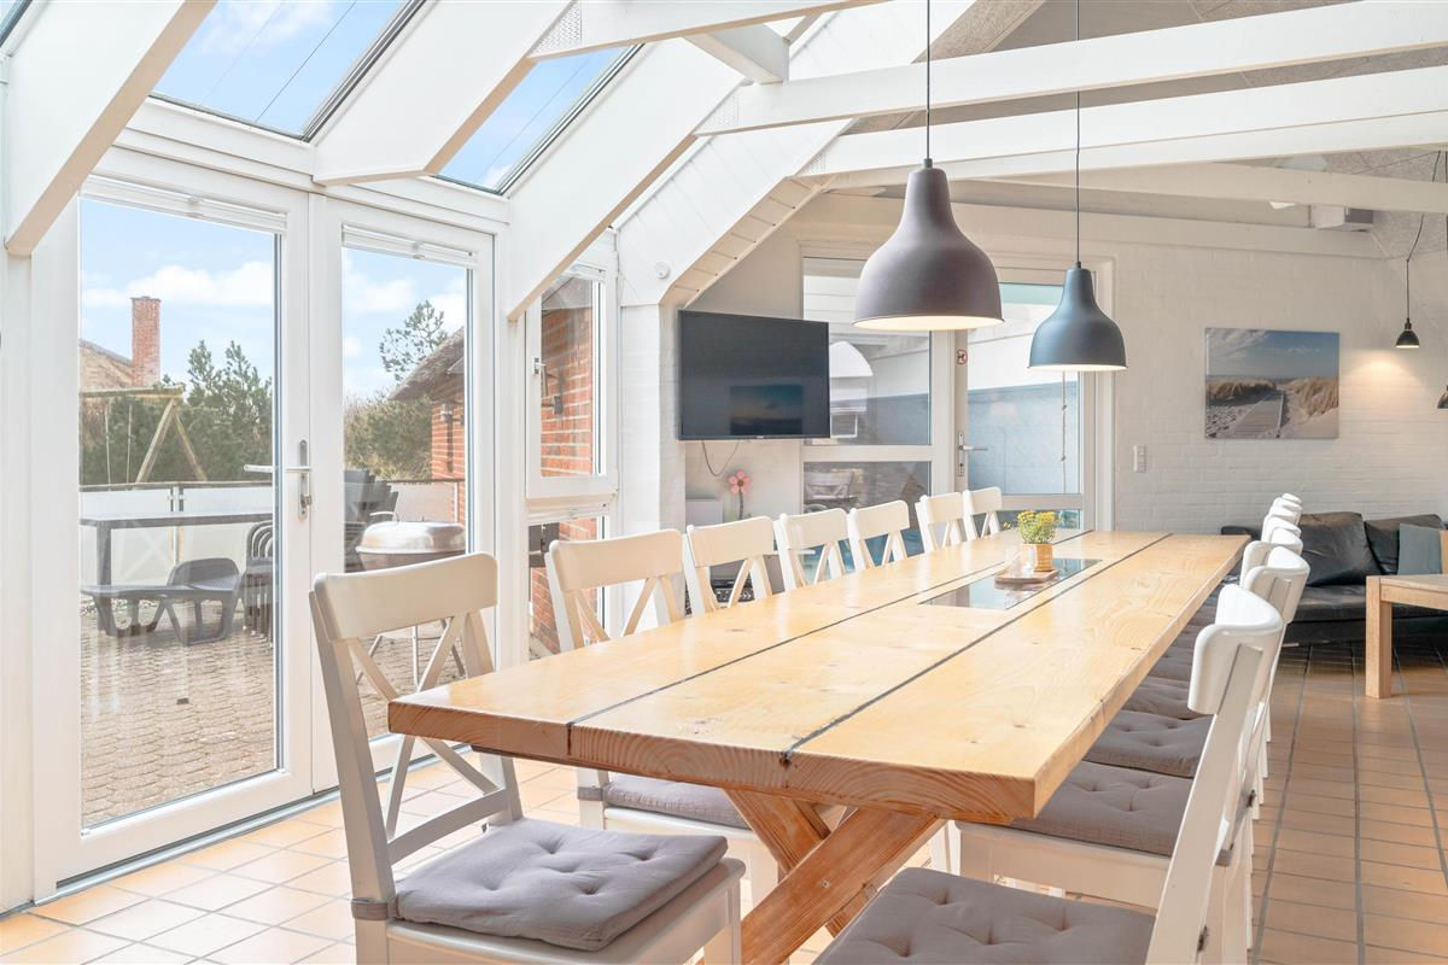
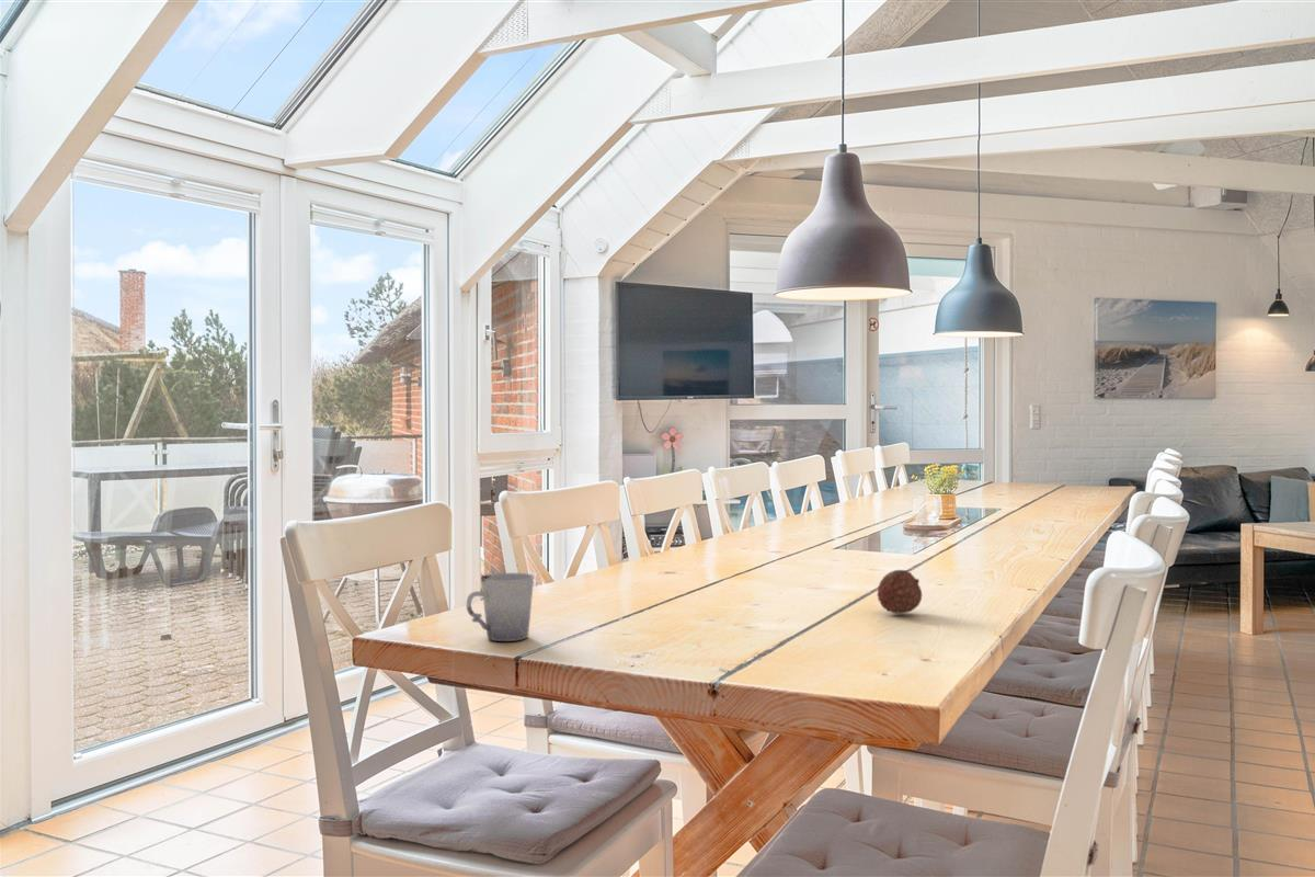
+ fruit [876,569,923,615]
+ cup [466,572,535,642]
